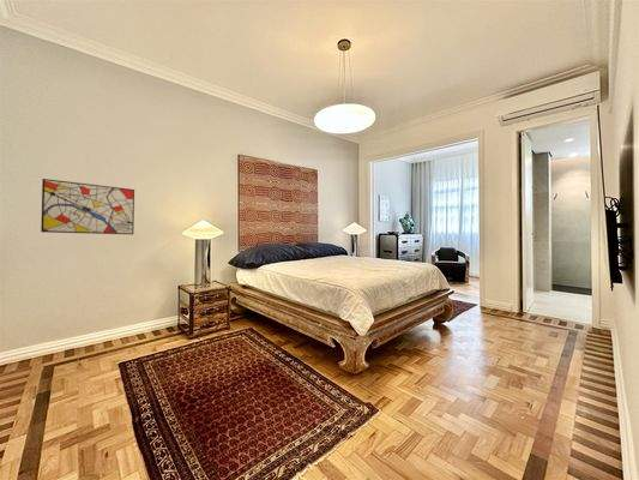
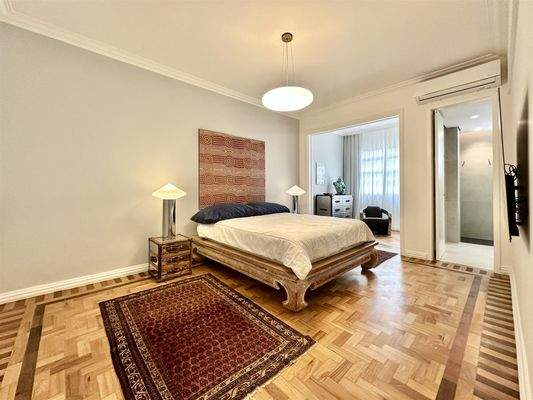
- wall art [40,178,135,235]
